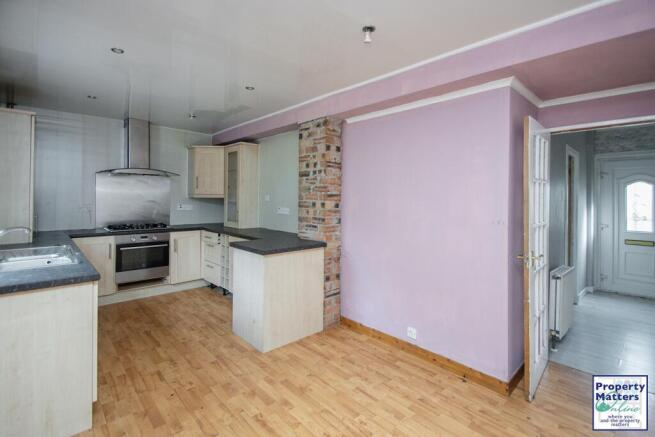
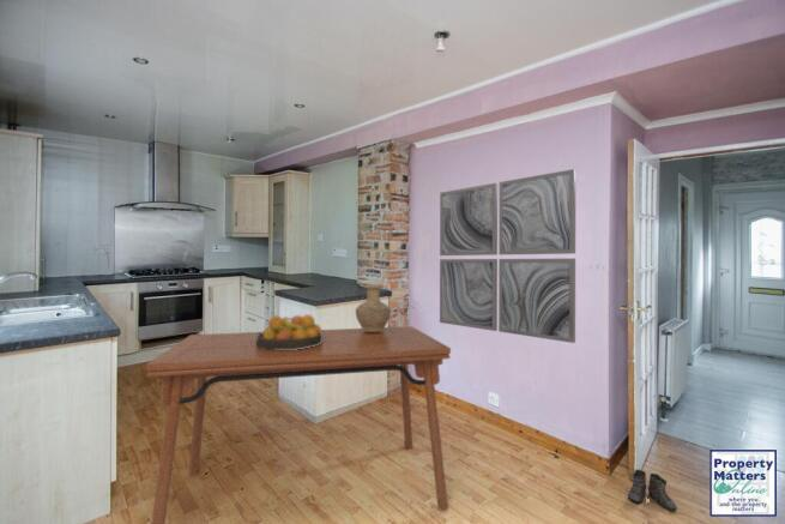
+ vase [355,283,392,332]
+ dining table [145,325,452,524]
+ boots [626,469,677,512]
+ fruit bowl [256,313,322,350]
+ wall art [439,168,576,344]
